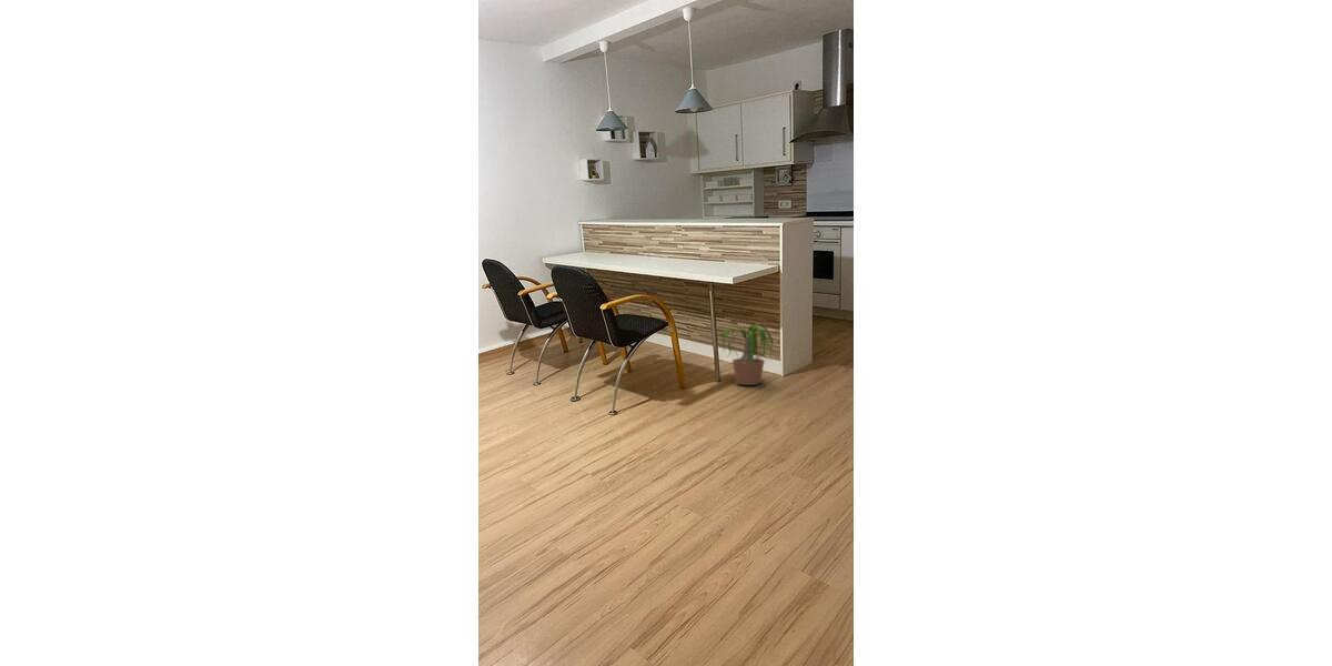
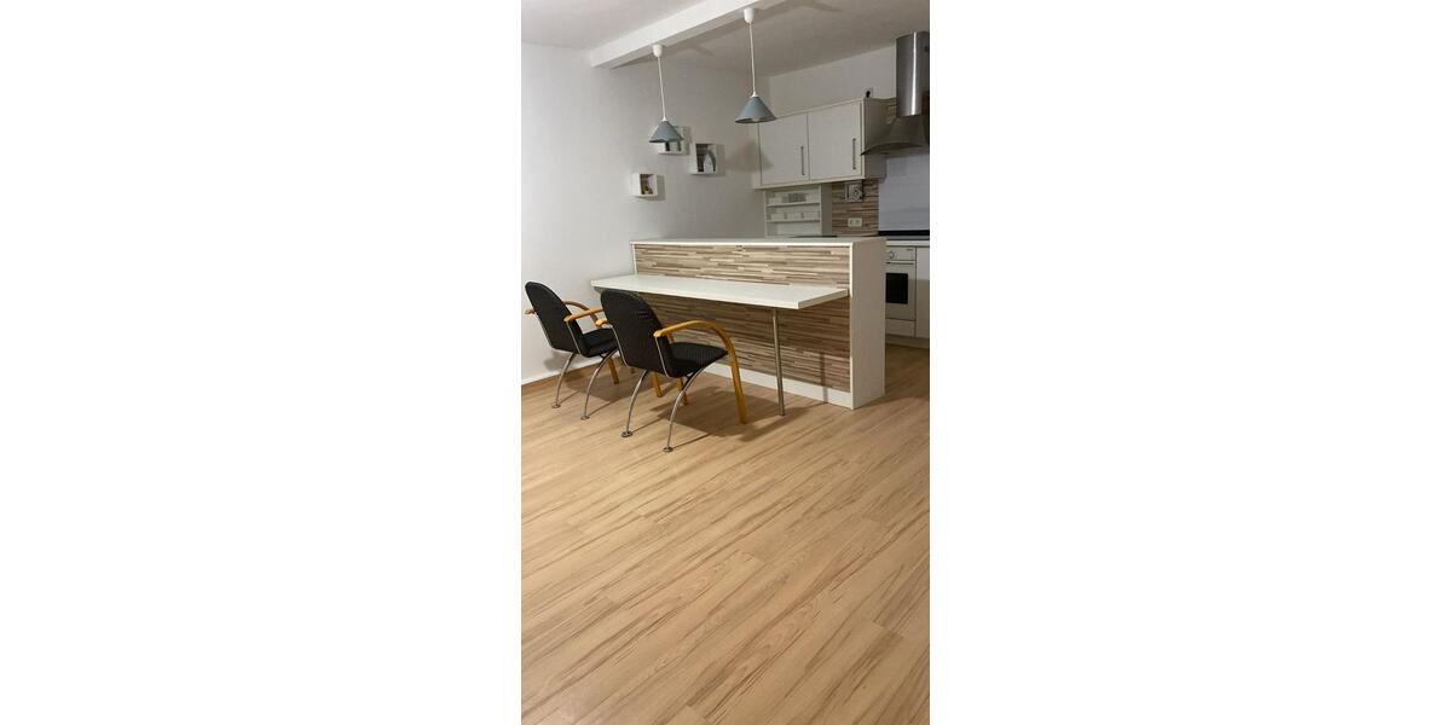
- potted plant [717,322,778,386]
